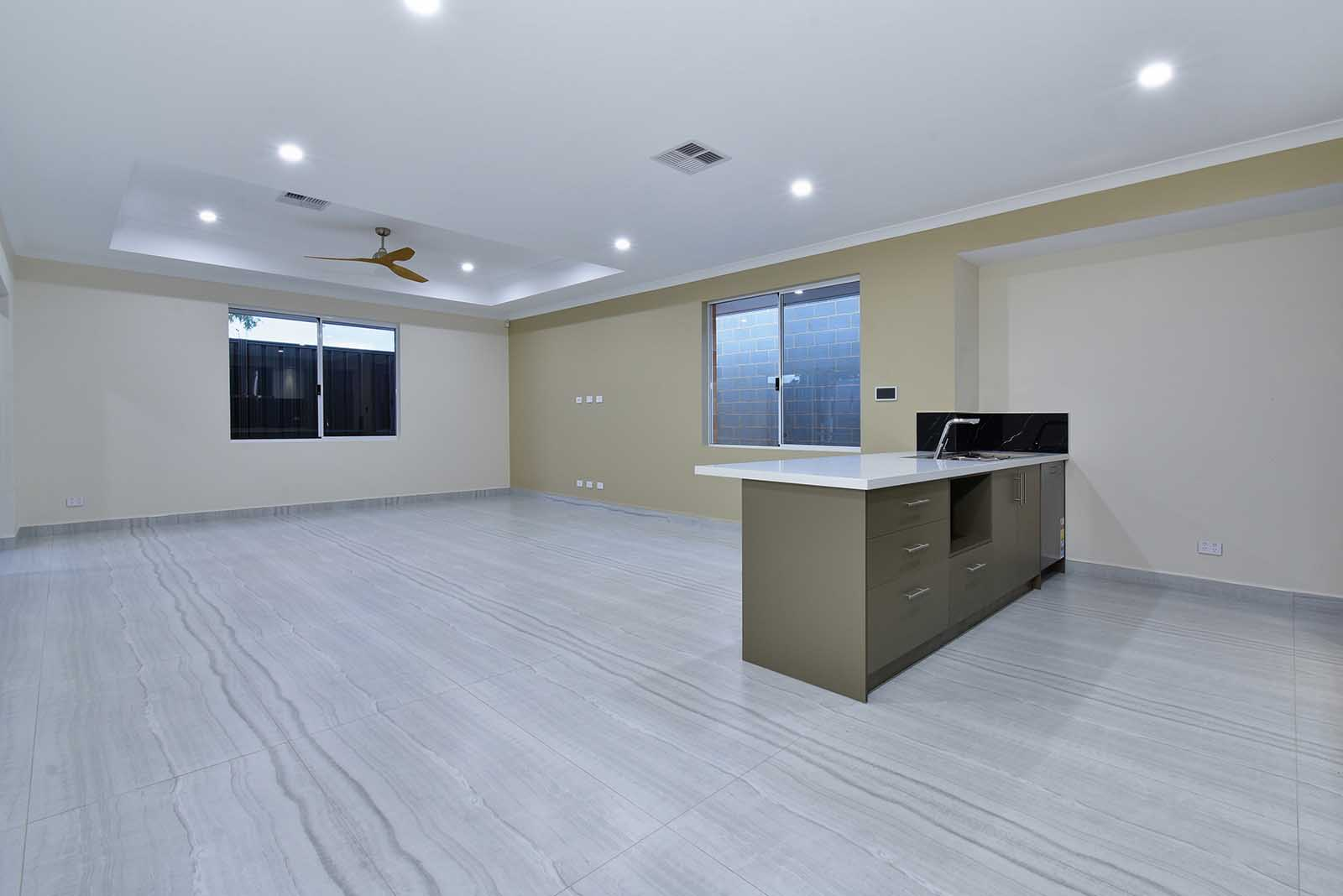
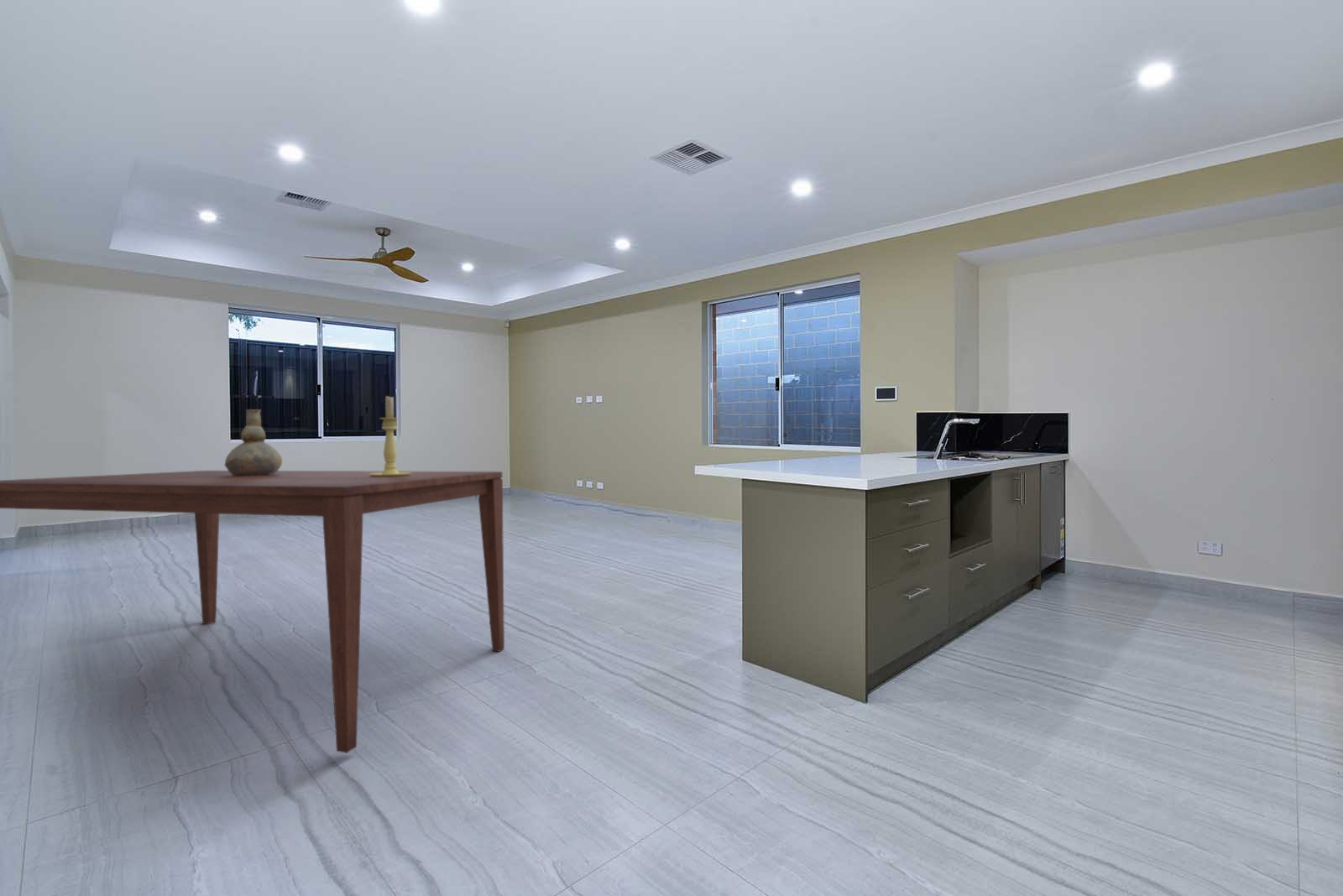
+ candle holder [368,394,411,477]
+ vase [224,409,283,476]
+ dining table [0,470,505,753]
